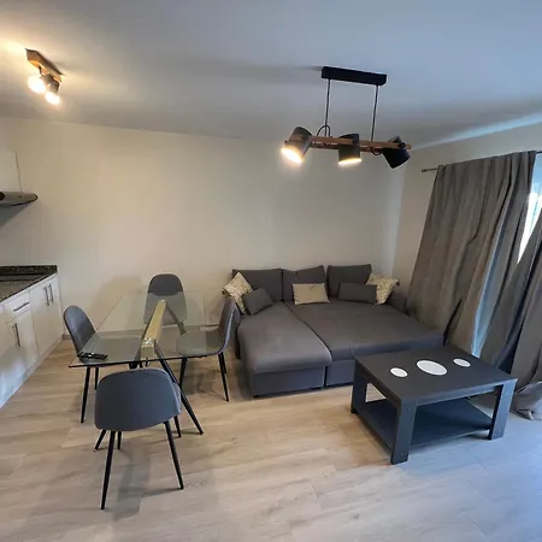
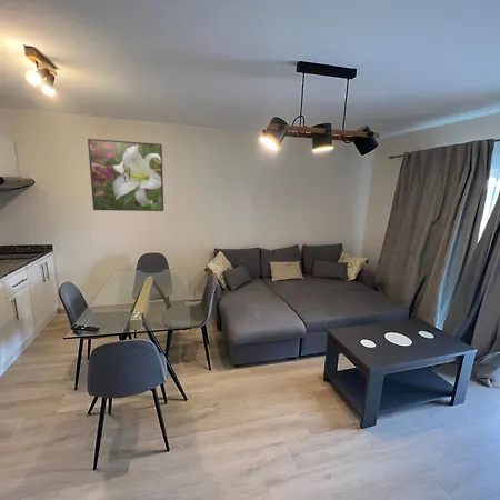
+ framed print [87,138,164,212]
